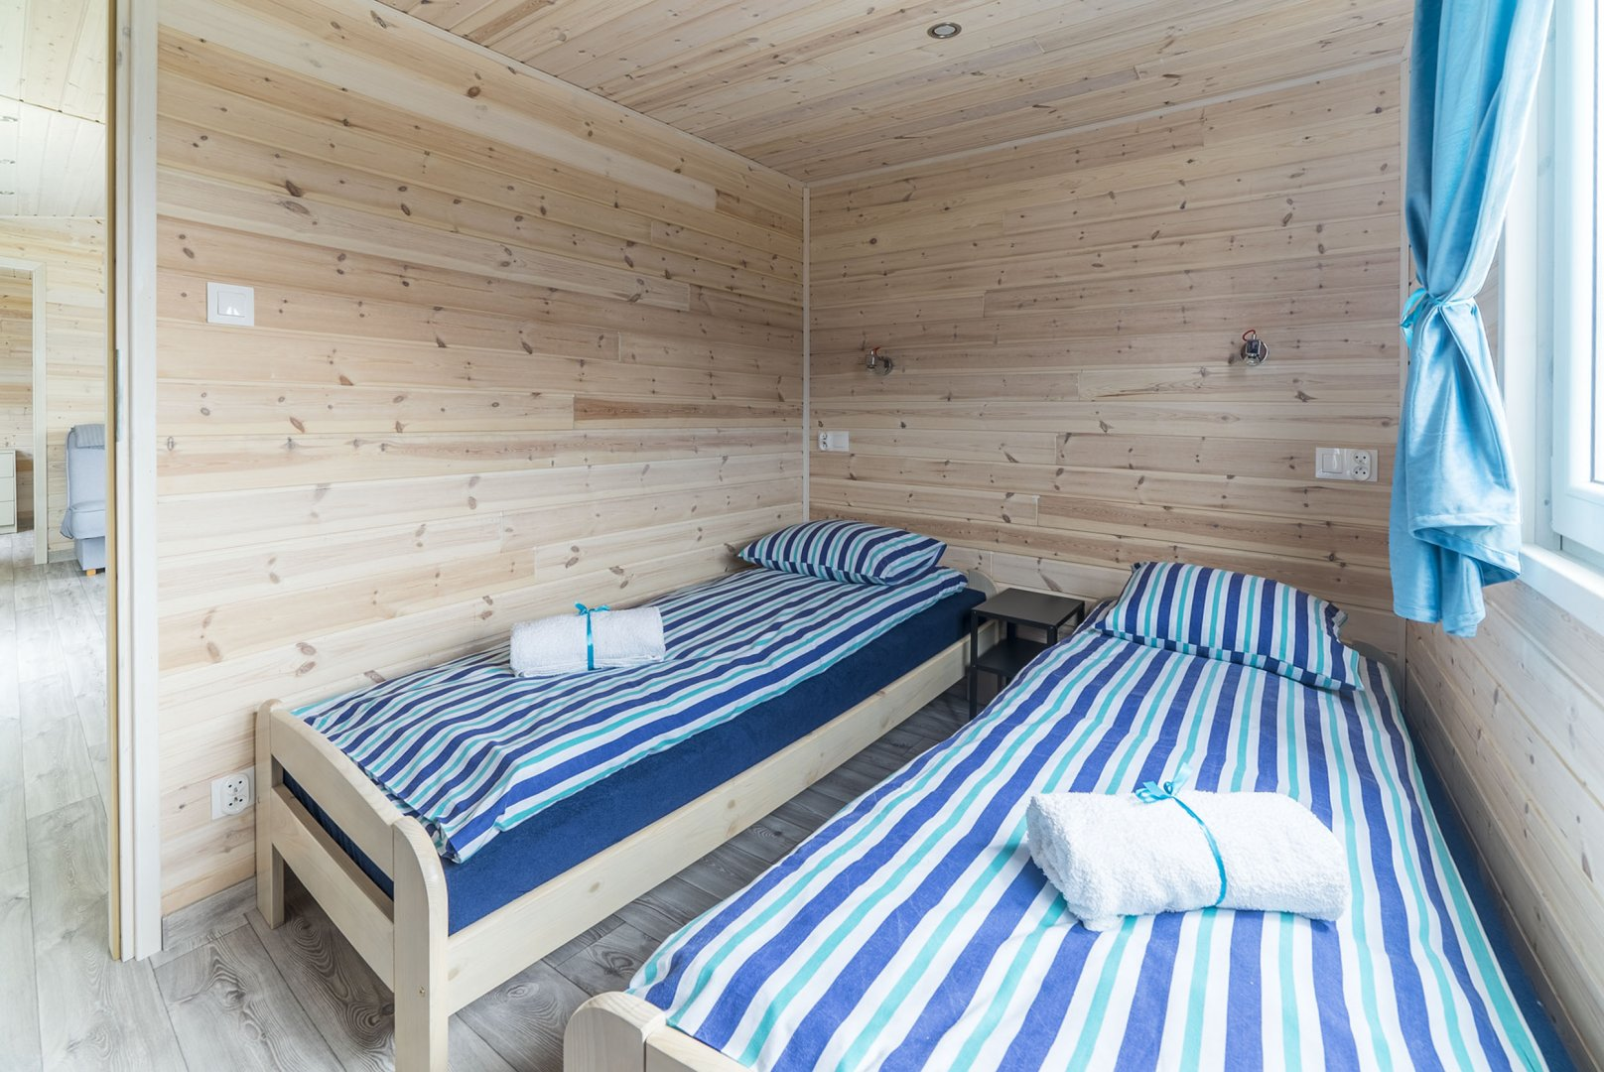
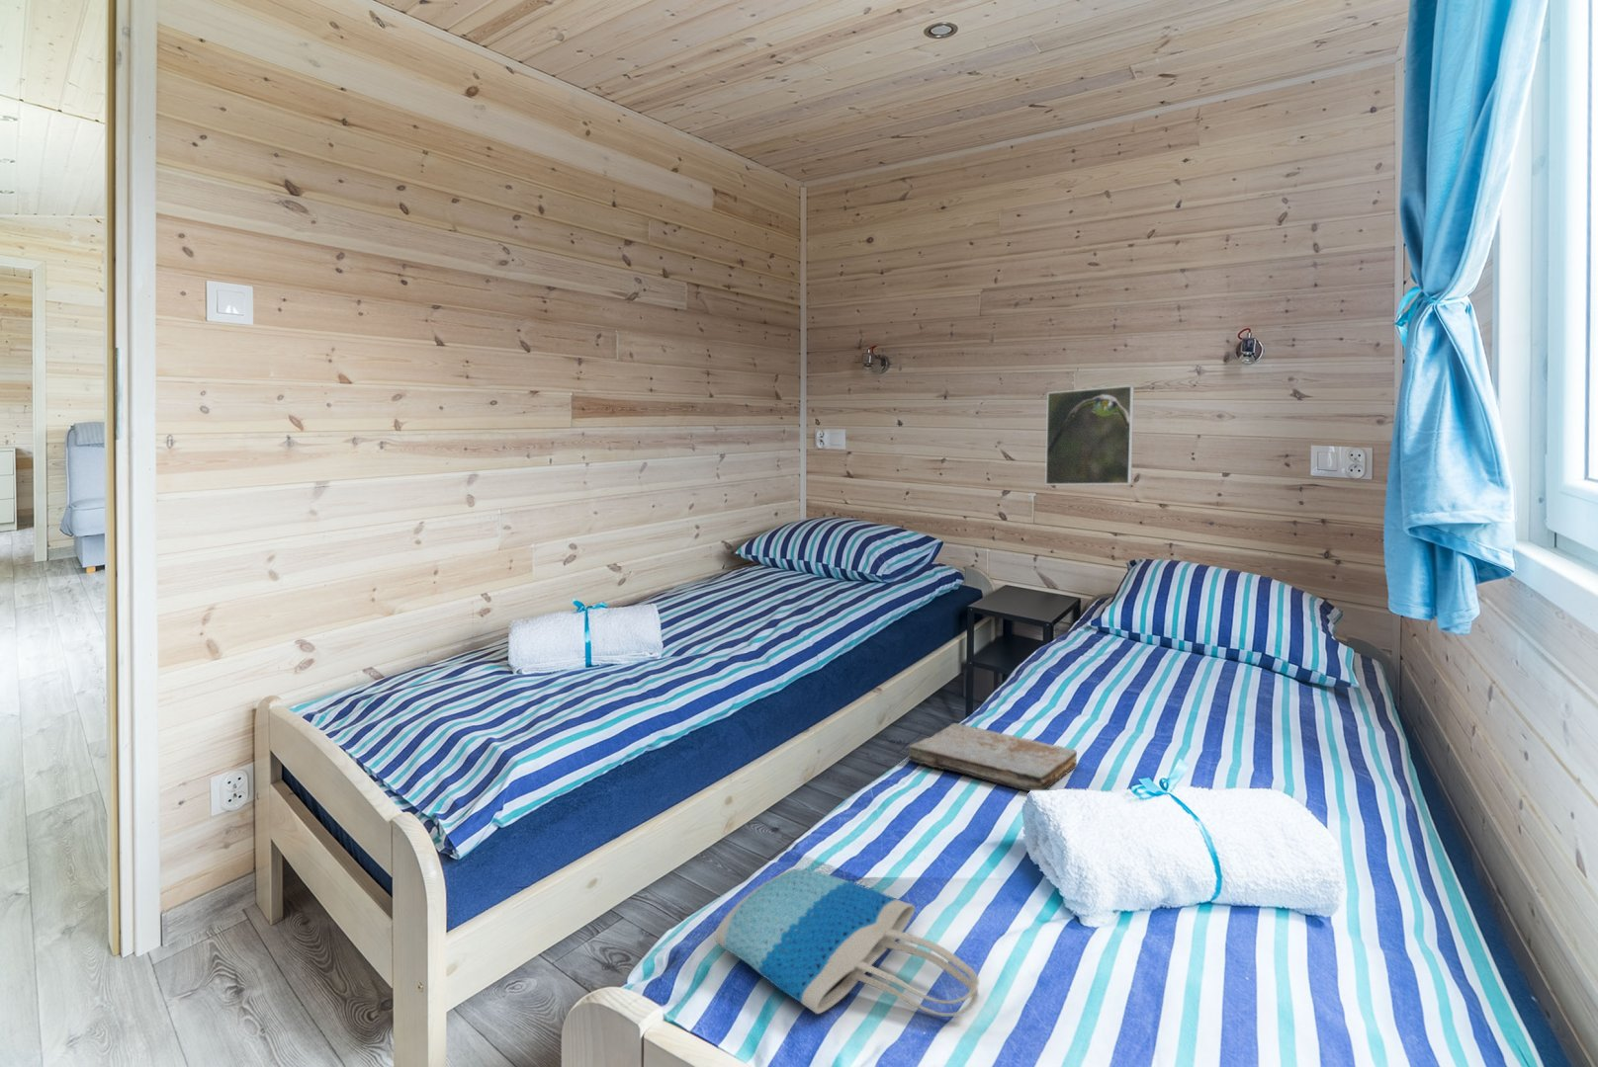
+ book [907,722,1078,792]
+ tote bag [713,868,980,1018]
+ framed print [1044,385,1136,486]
